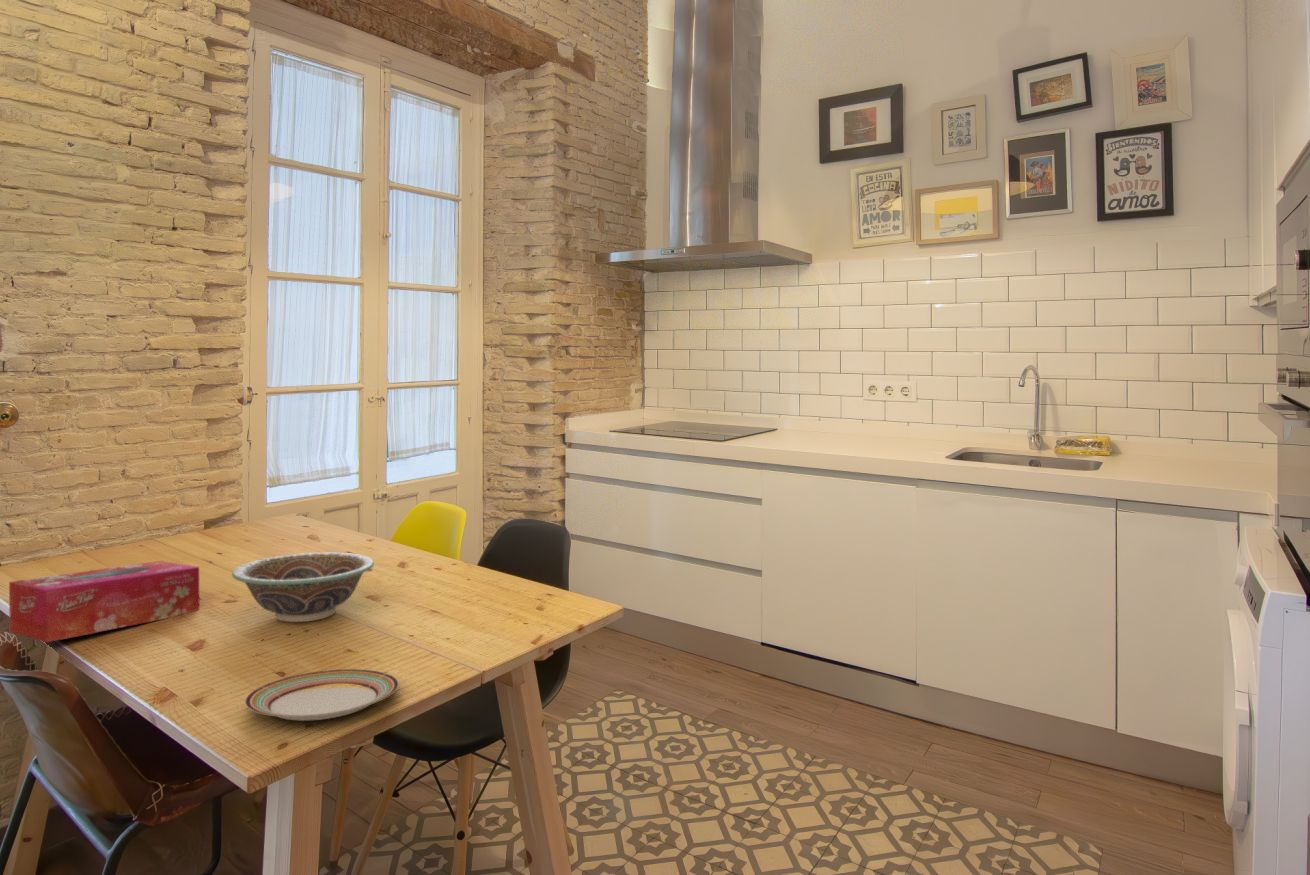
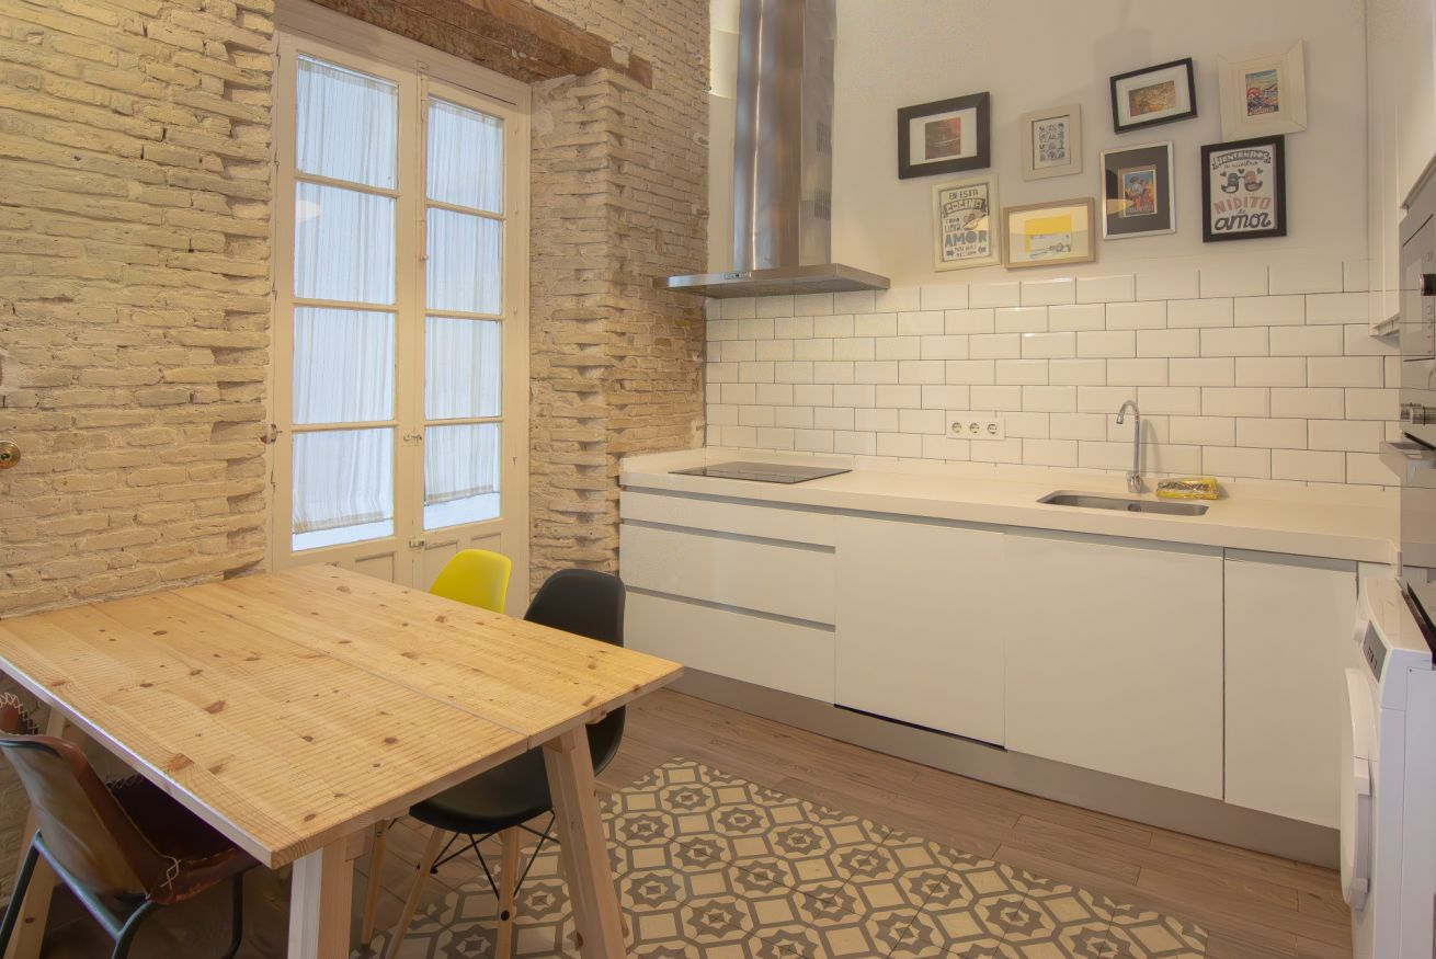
- tissue box [8,560,200,643]
- decorative bowl [231,552,375,623]
- plate [244,668,400,722]
